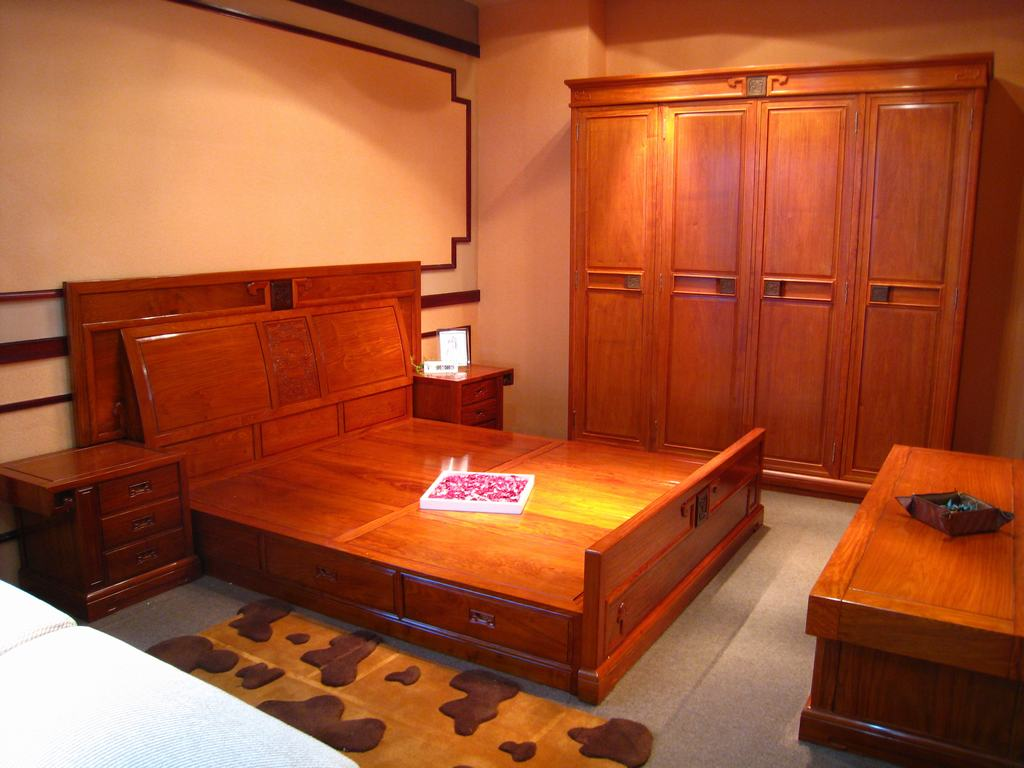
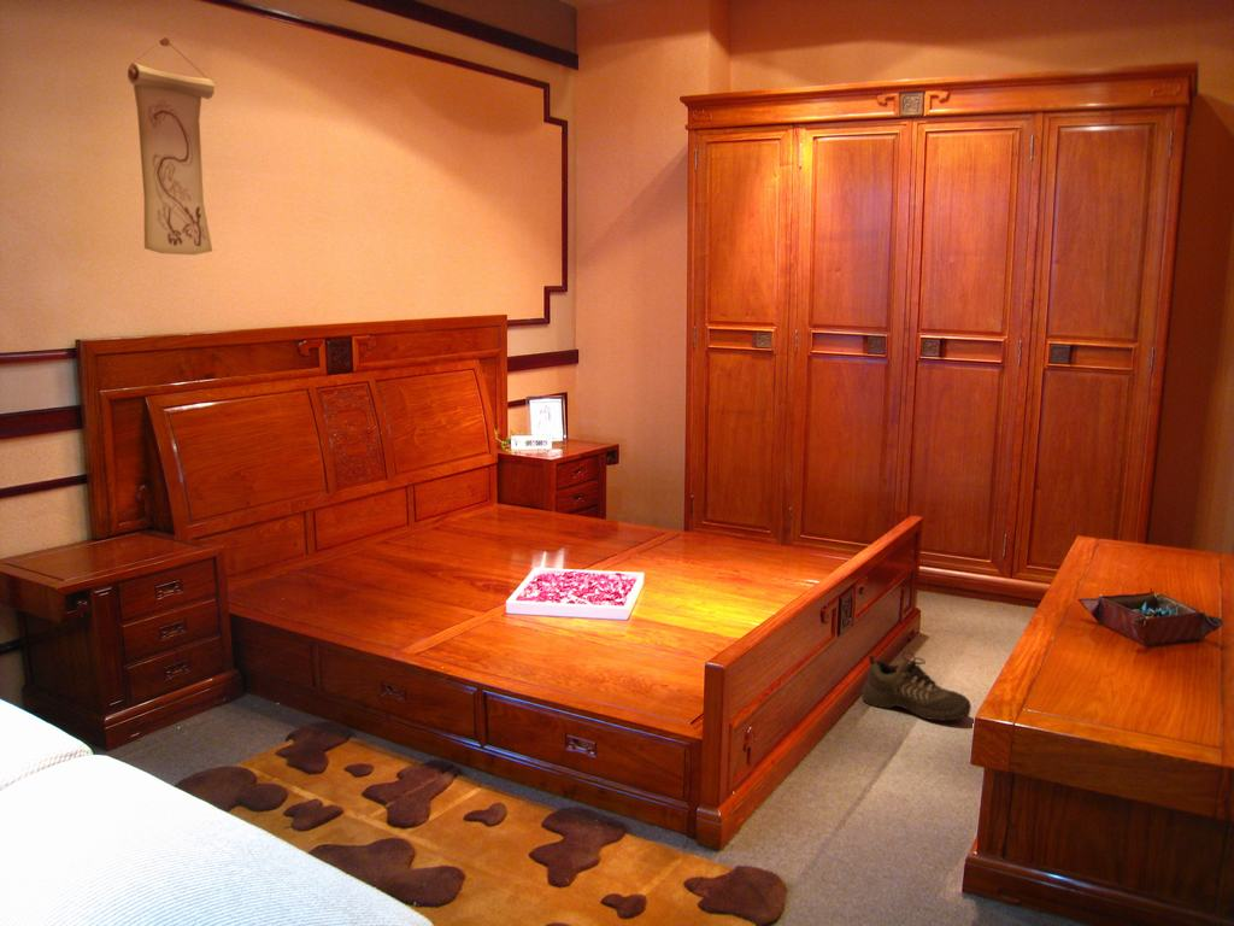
+ shoe [860,650,972,721]
+ wall scroll [127,36,216,256]
